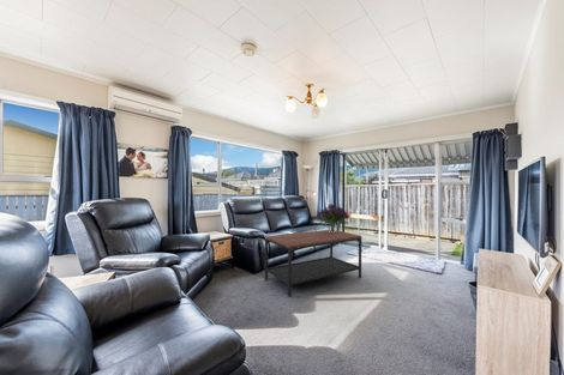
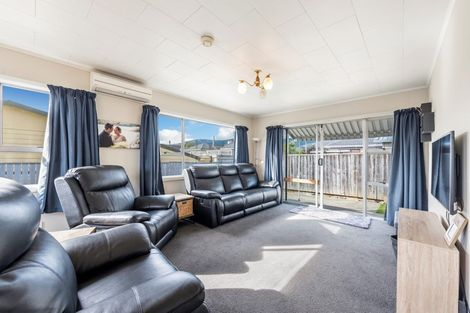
- bouquet [316,202,350,232]
- coffee table [264,229,362,297]
